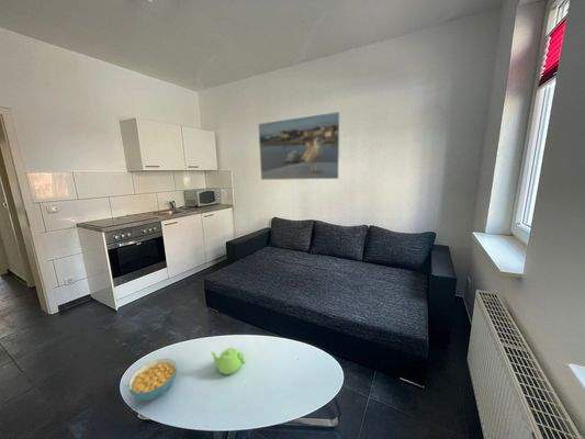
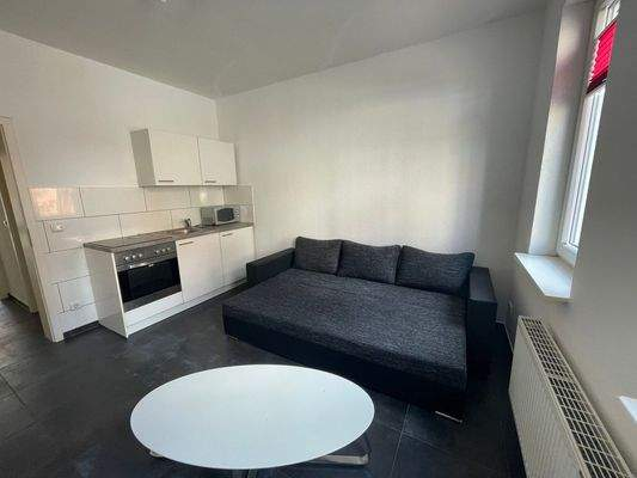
- teapot [210,347,247,375]
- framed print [257,111,341,181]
- cereal bowl [127,358,178,402]
